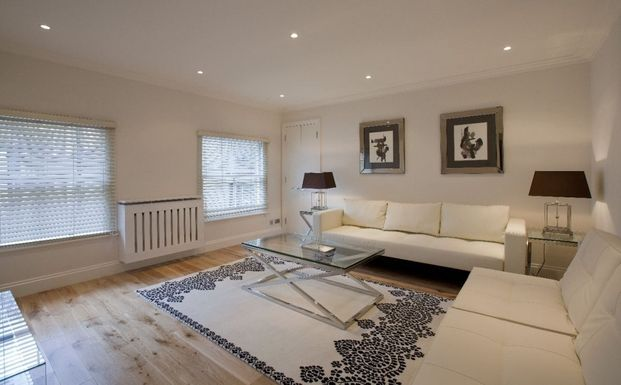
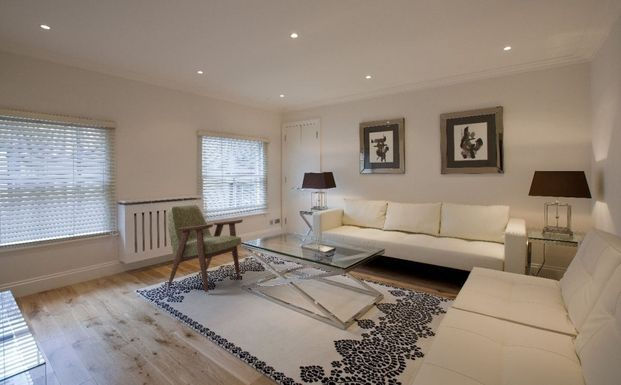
+ armchair [167,204,244,293]
